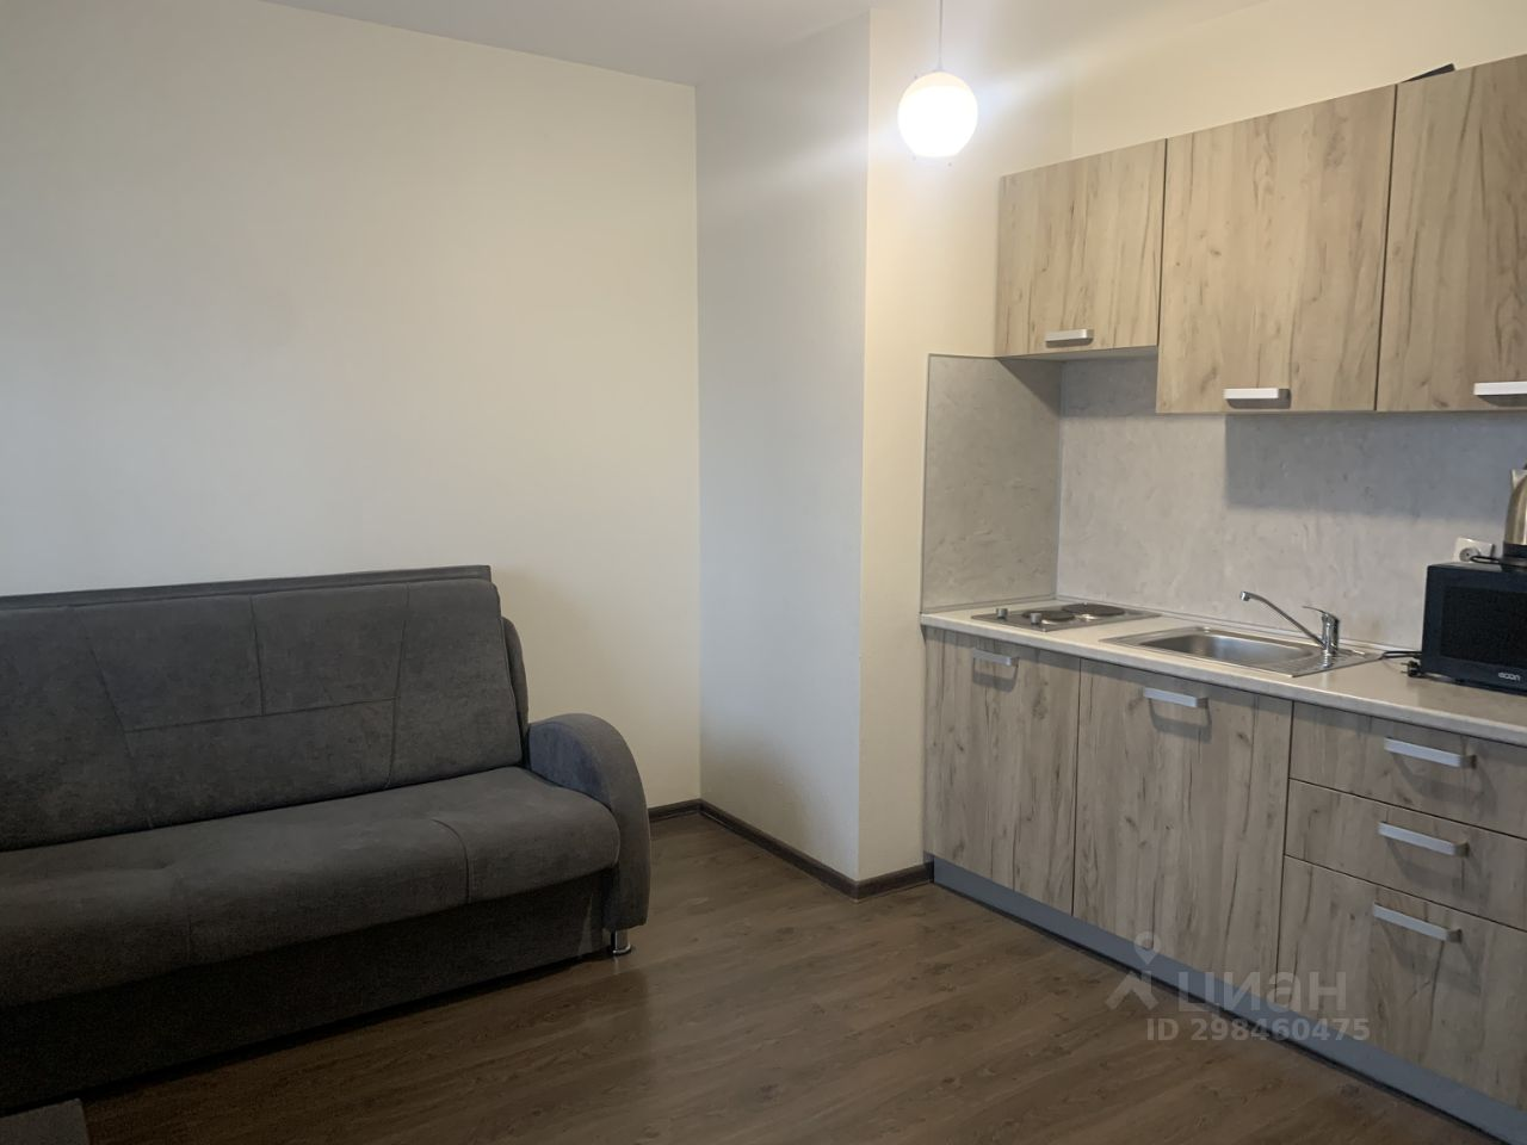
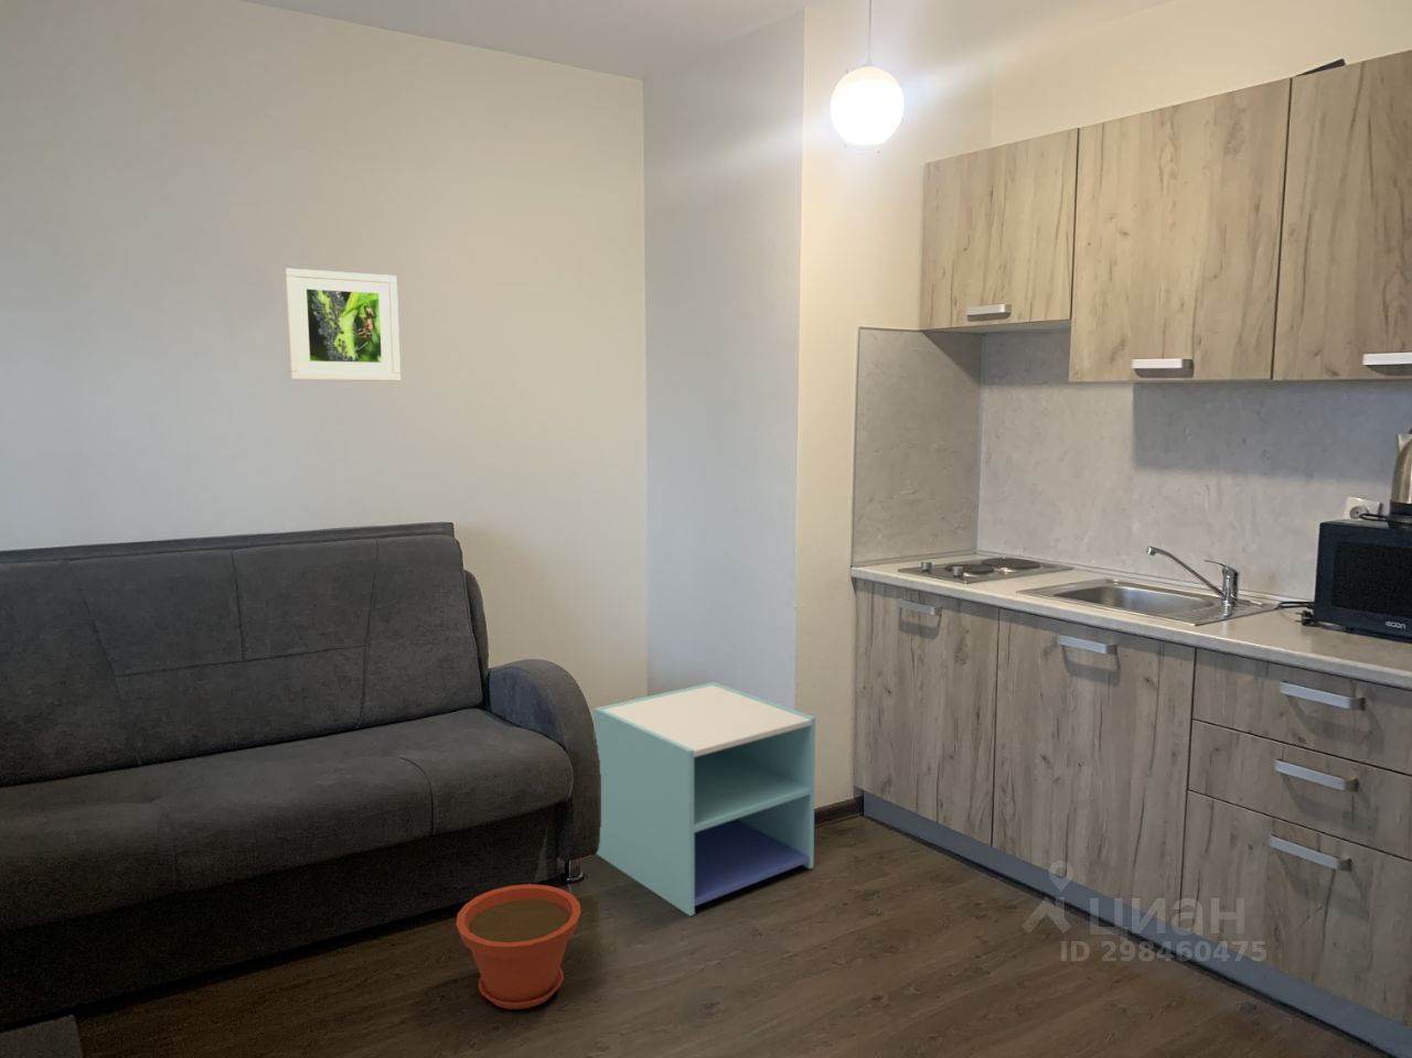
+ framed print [284,267,401,382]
+ nightstand [593,681,816,917]
+ plant pot [455,882,581,1010]
